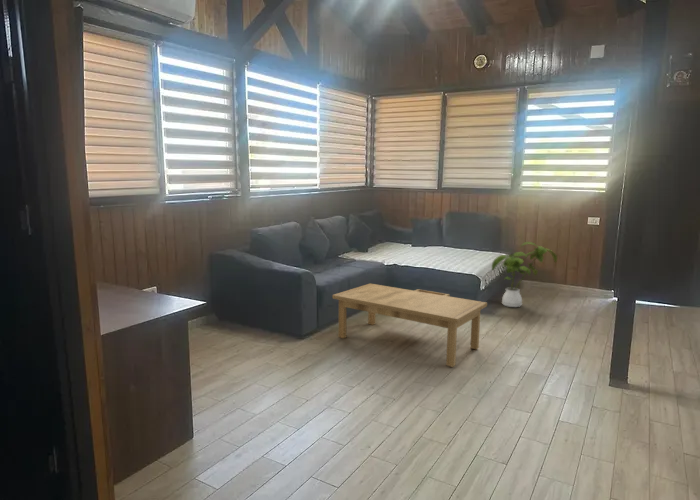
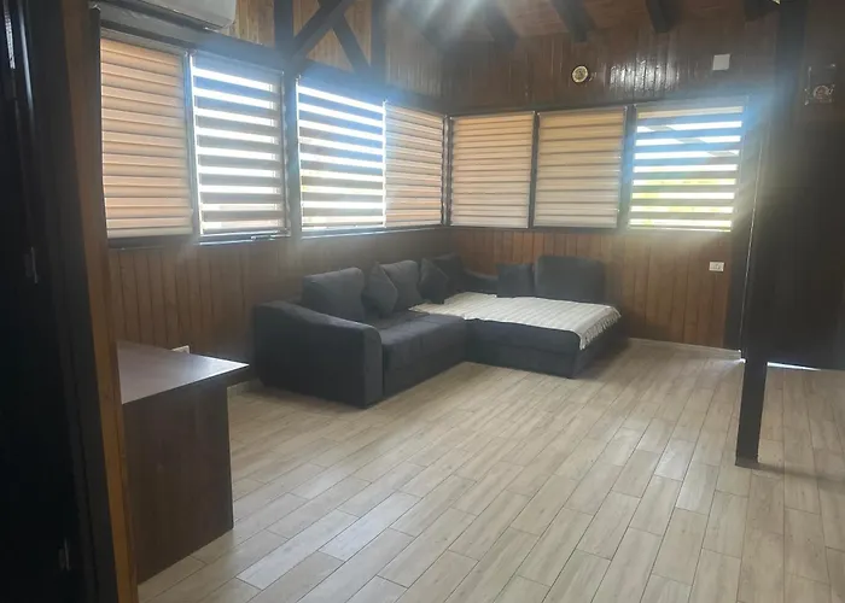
- house plant [491,241,558,308]
- coffee table [331,283,488,368]
